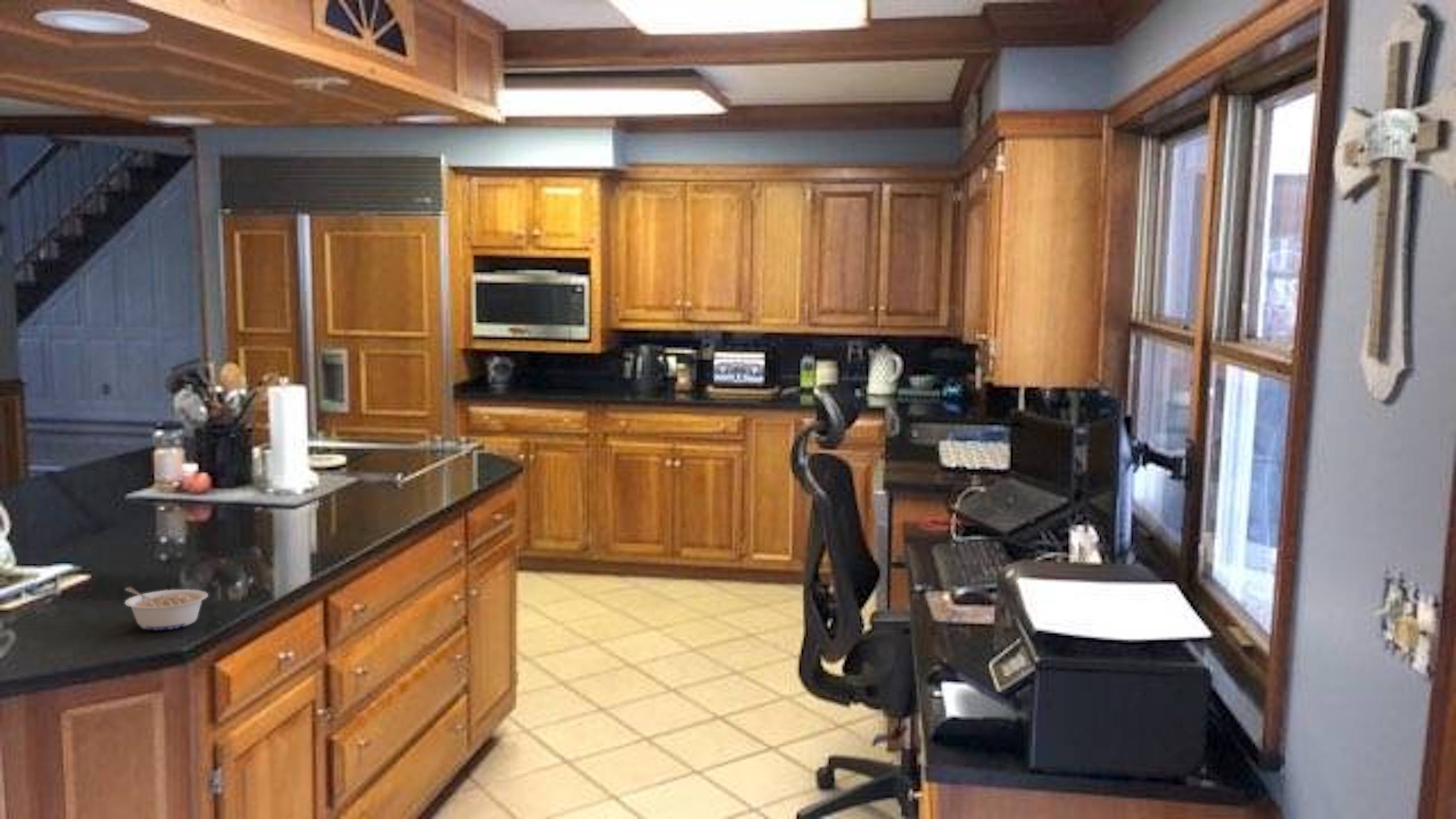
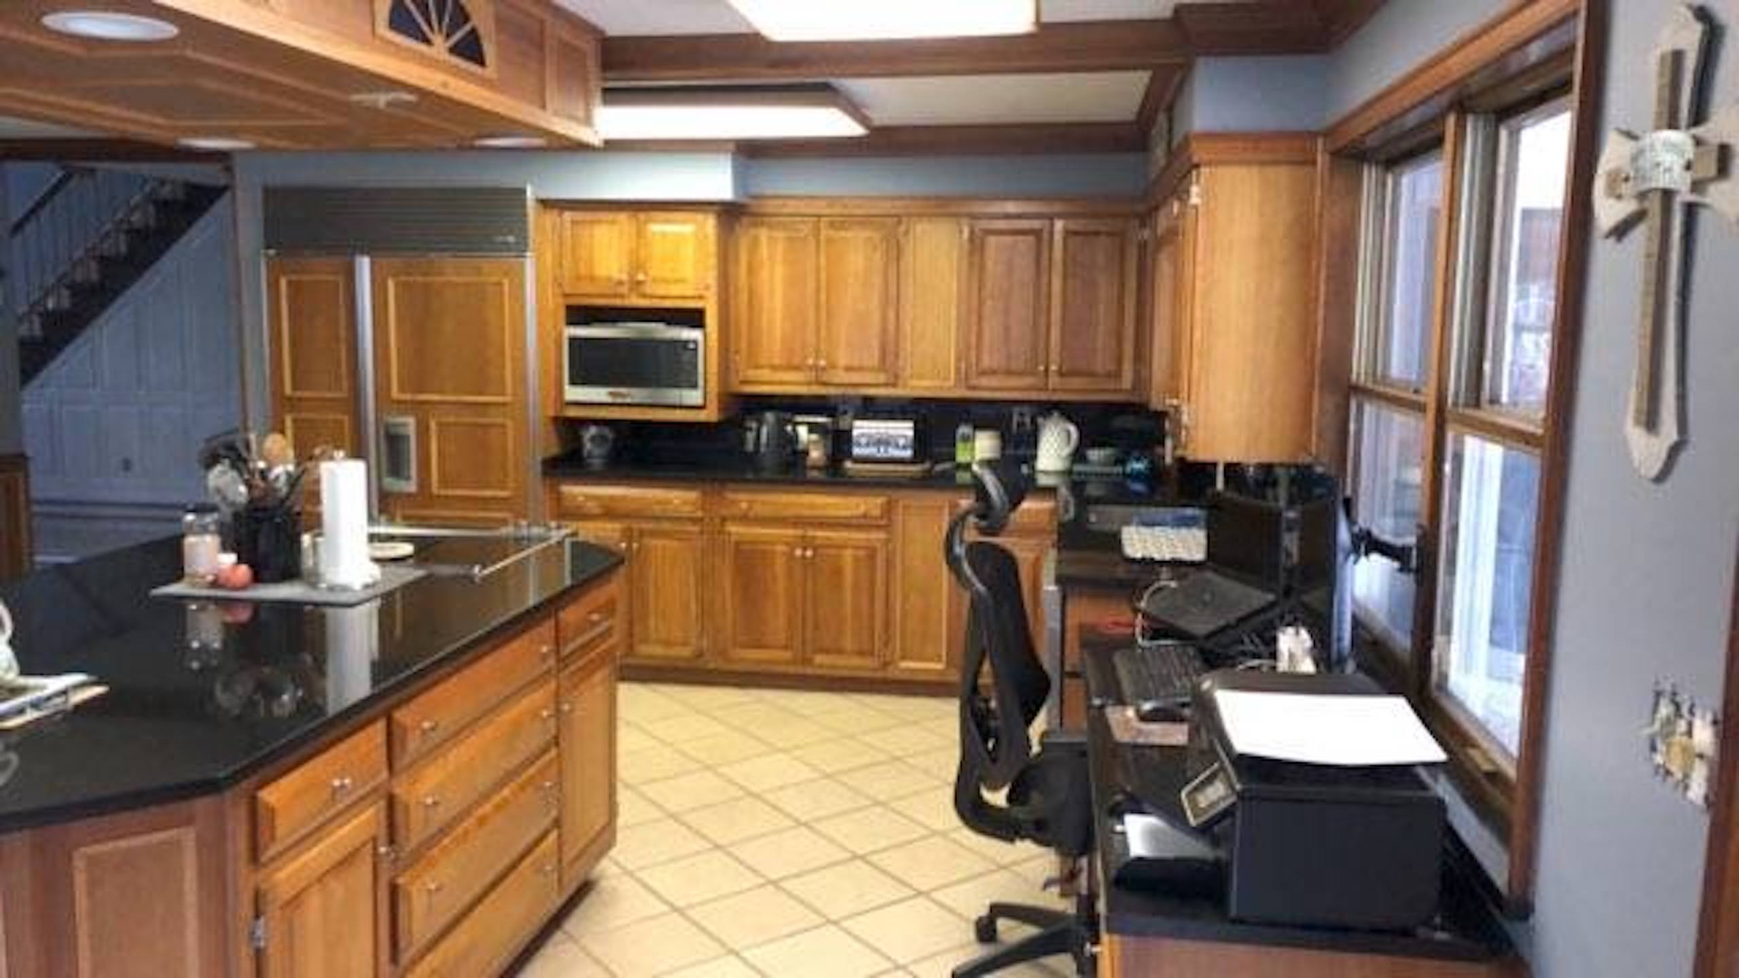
- legume [124,586,209,630]
